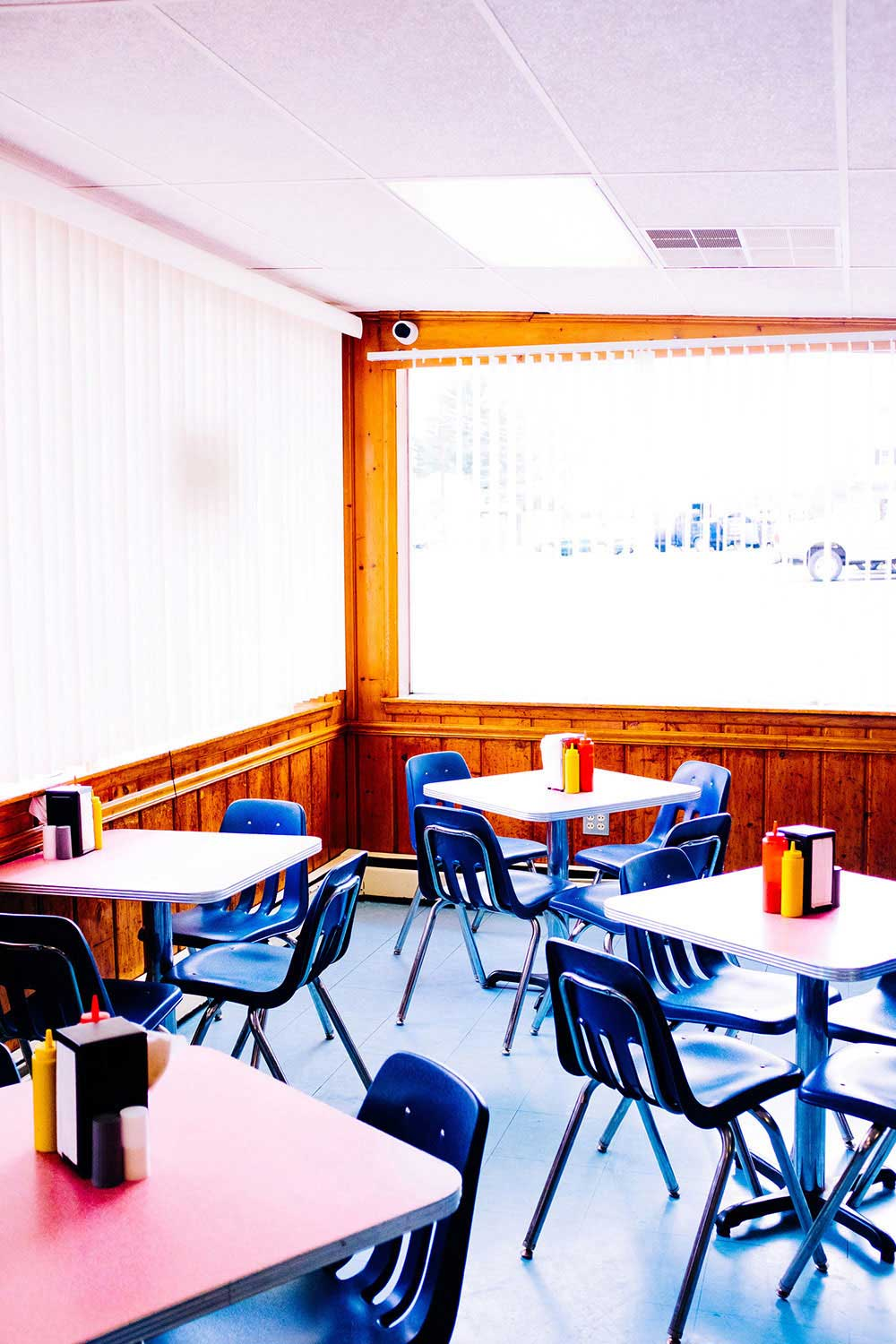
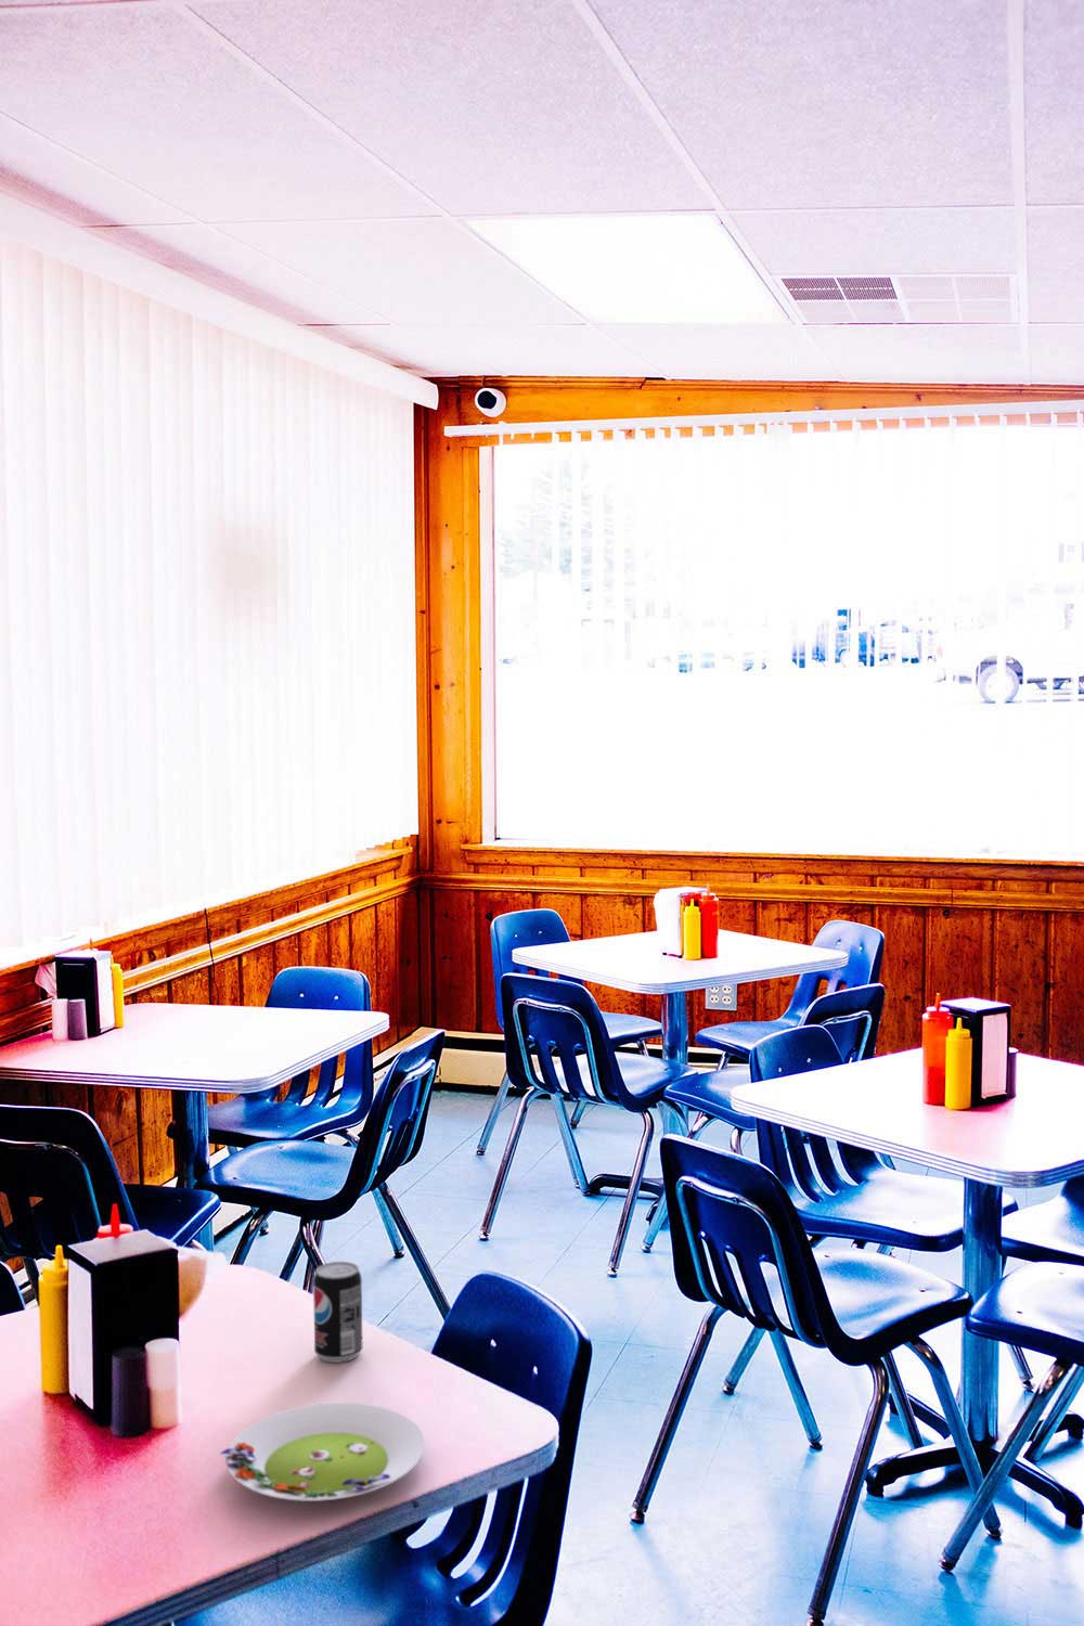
+ salad plate [220,1402,426,1503]
+ beverage can [312,1261,363,1363]
